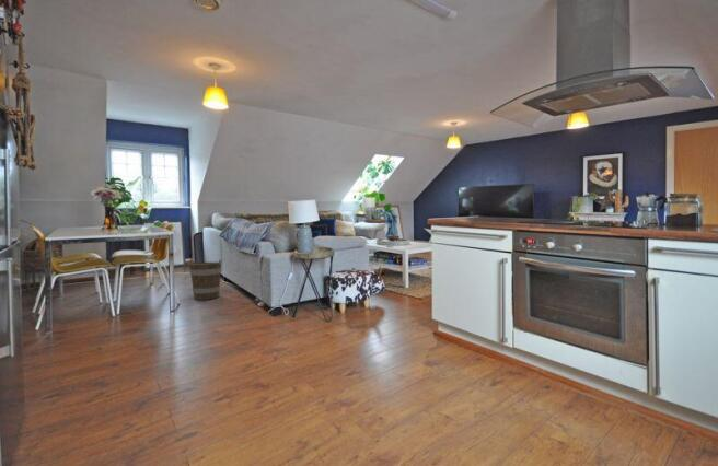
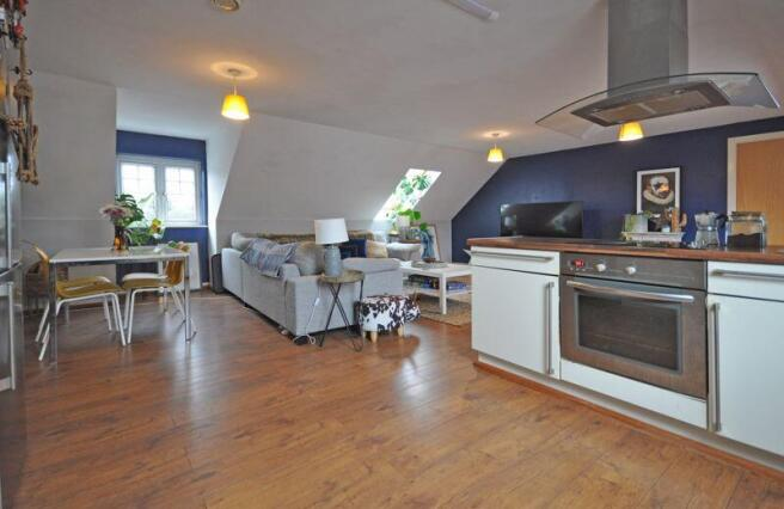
- bucket [187,258,223,301]
